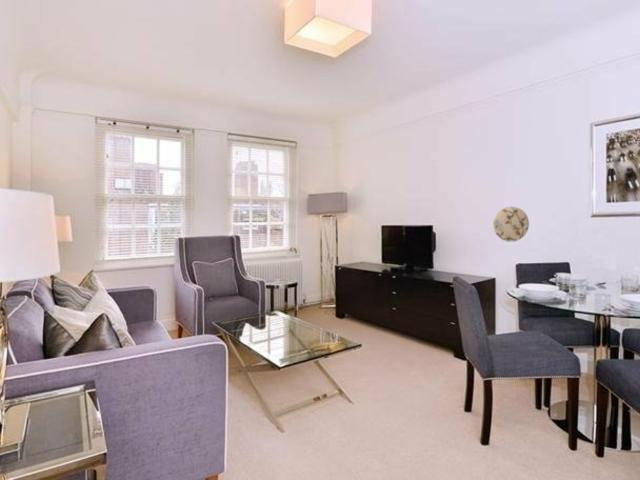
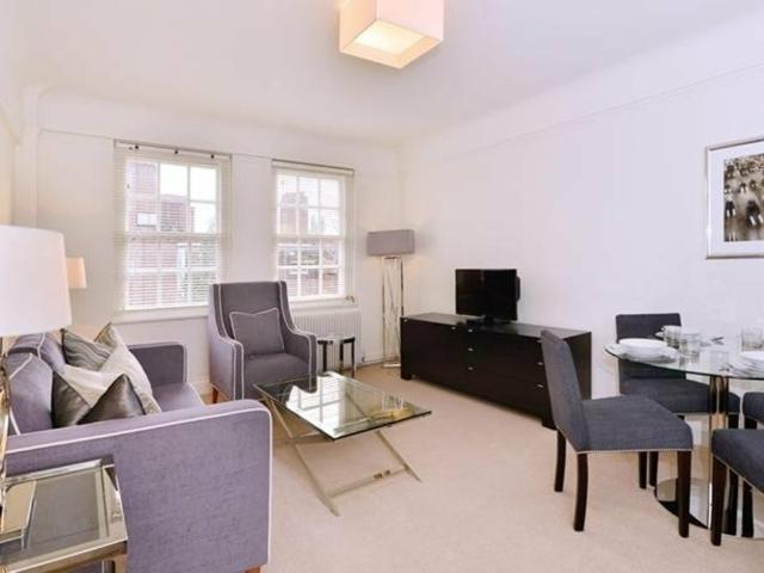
- decorative plate [492,206,530,243]
